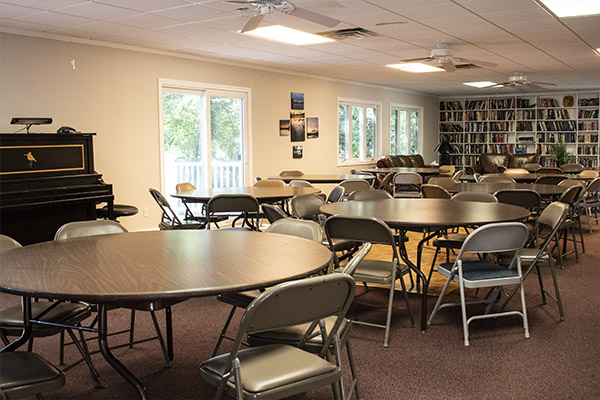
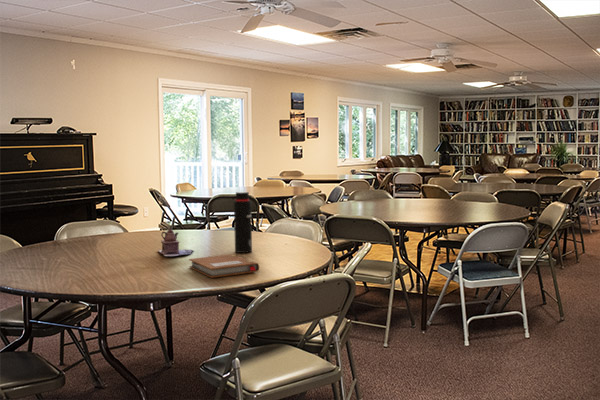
+ teapot [157,228,195,257]
+ notebook [188,253,260,279]
+ water bottle [233,191,253,254]
